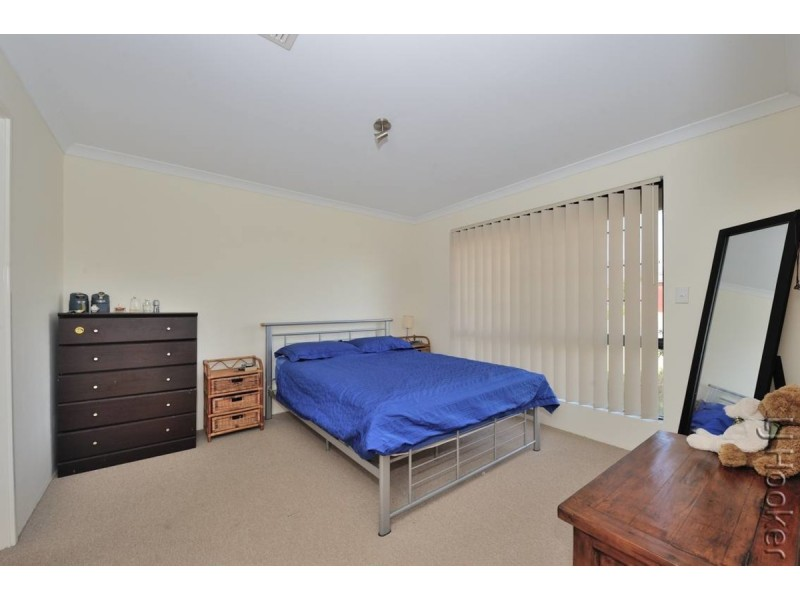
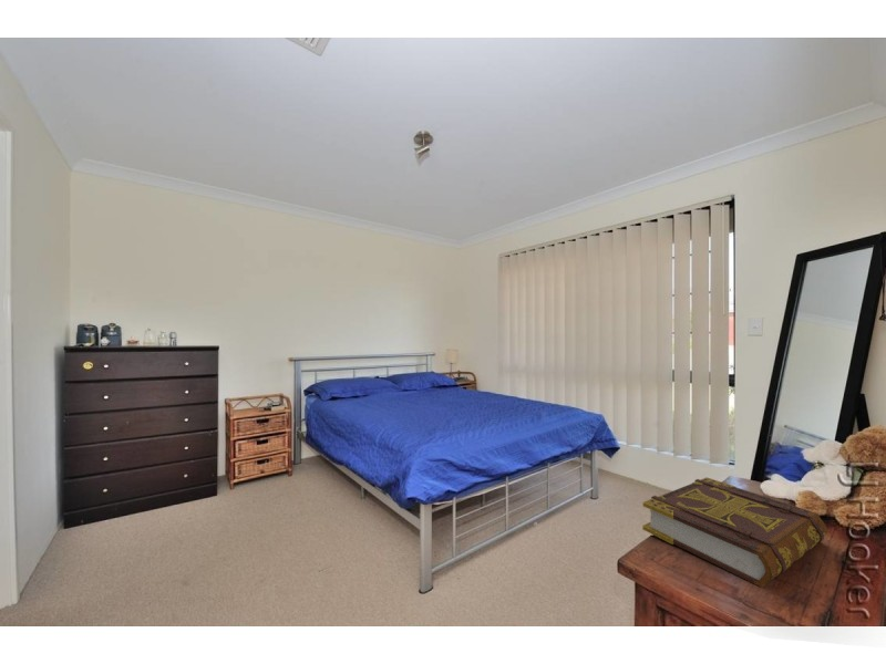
+ book [641,476,828,589]
